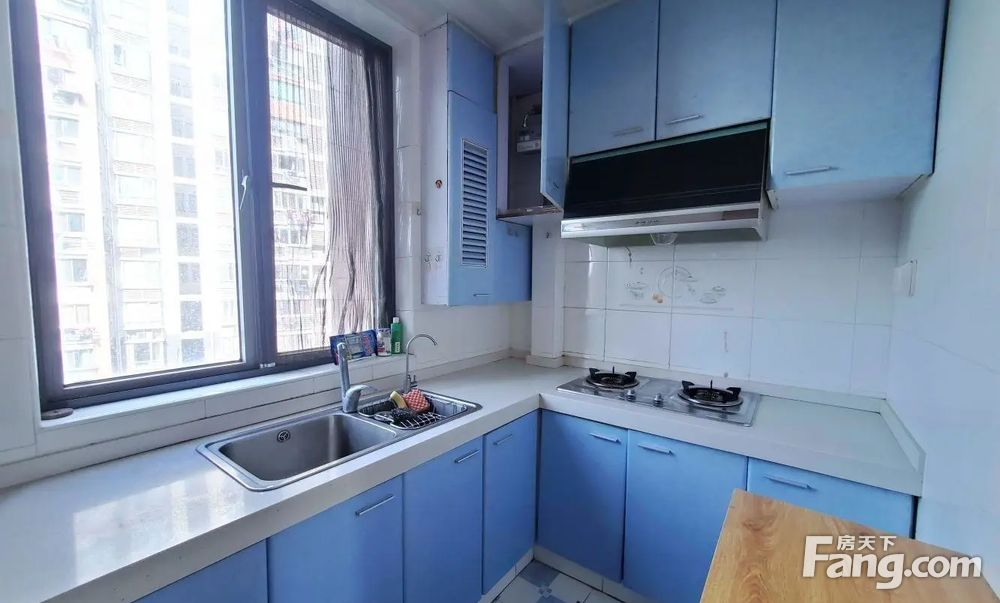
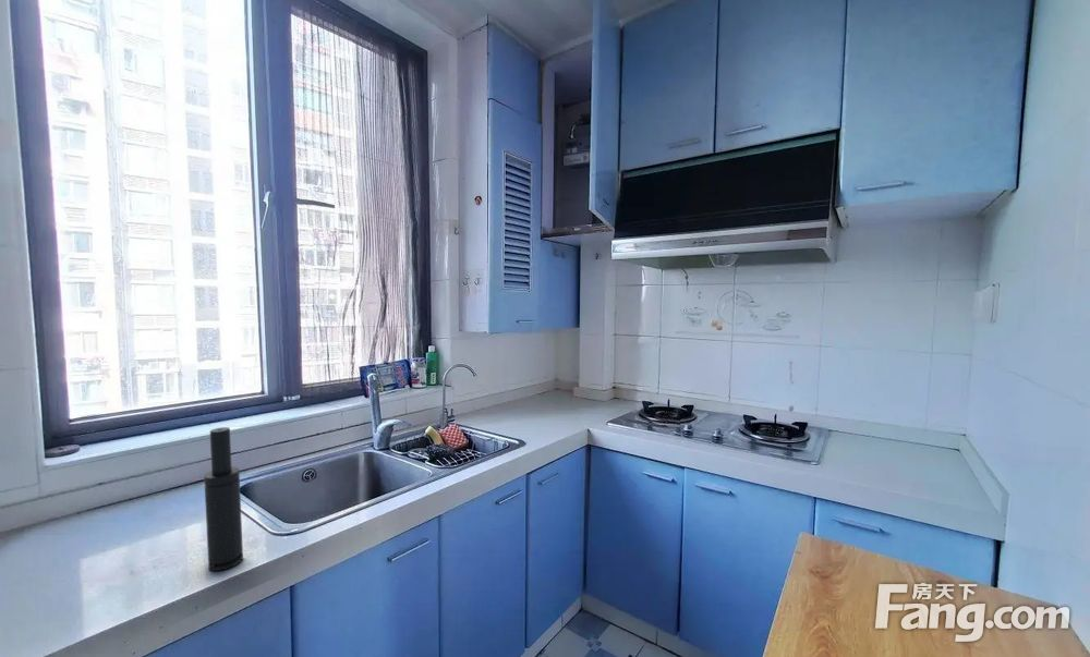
+ spray bottle [203,426,244,572]
